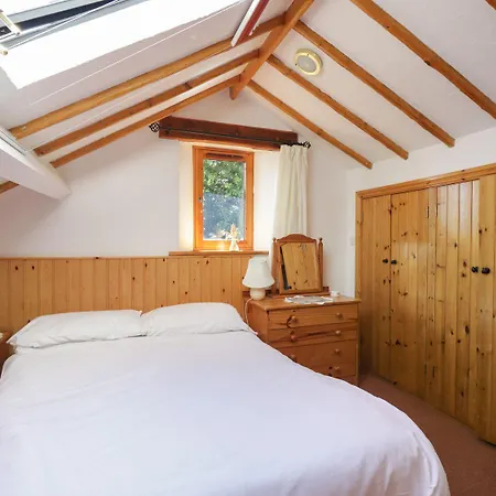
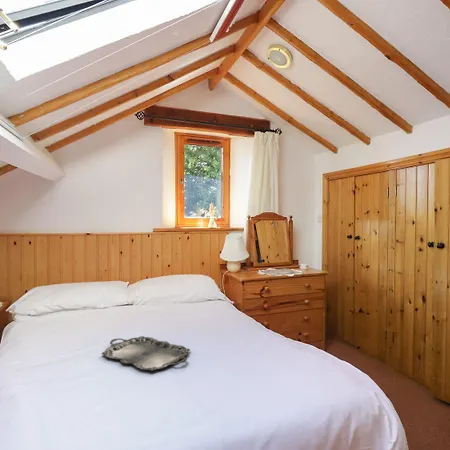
+ serving tray [101,335,191,372]
